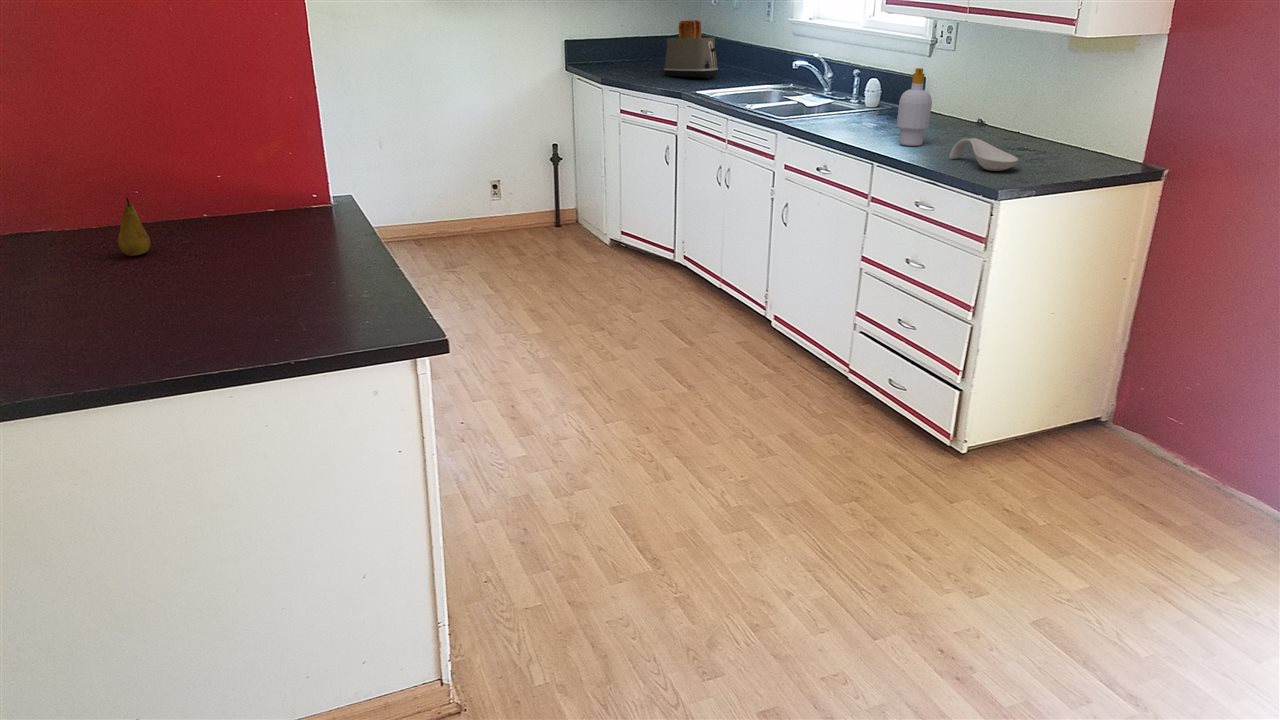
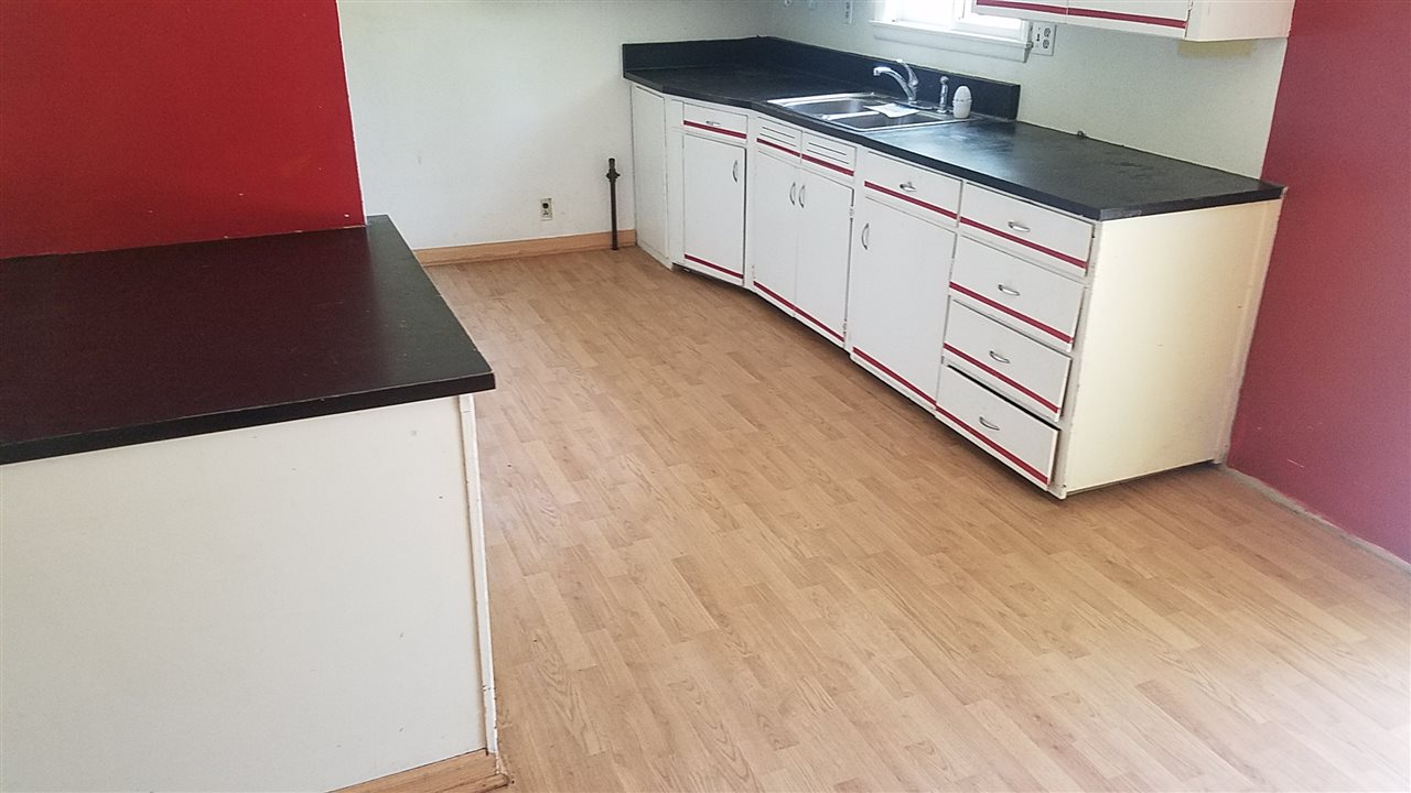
- soap bottle [896,67,933,147]
- fruit [117,197,151,257]
- toaster [663,19,719,79]
- spoon rest [948,137,1019,172]
